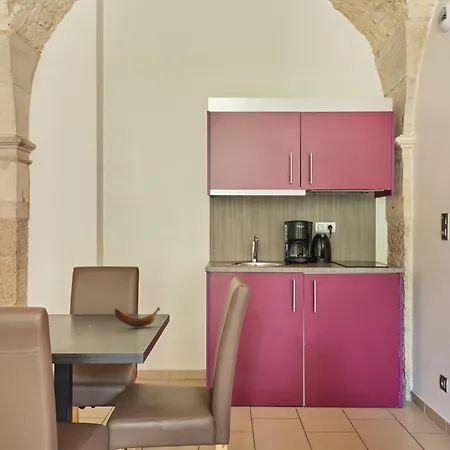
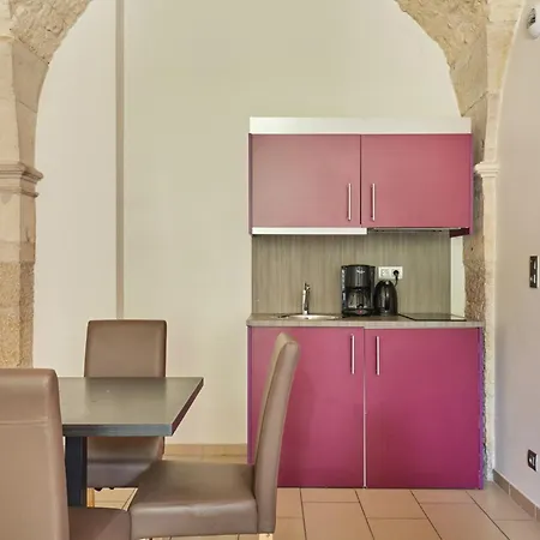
- banana [113,306,161,328]
